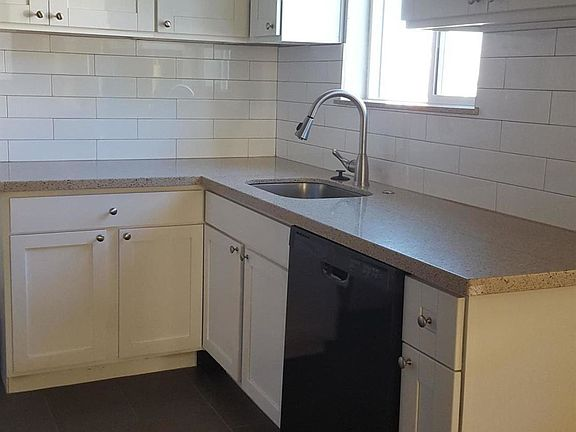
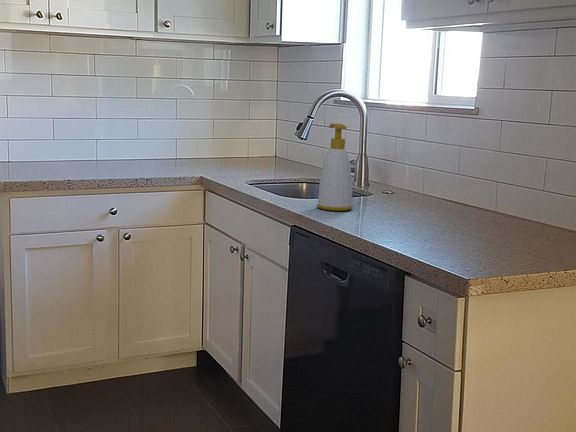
+ soap bottle [316,123,354,212]
